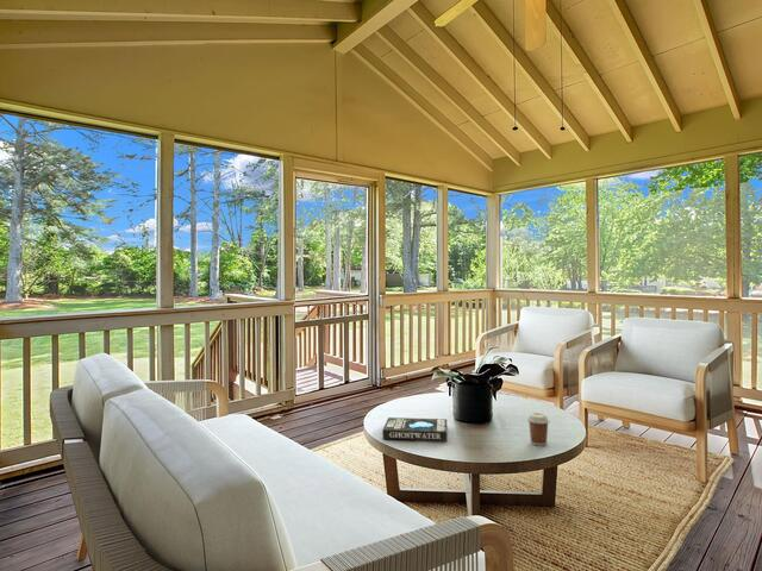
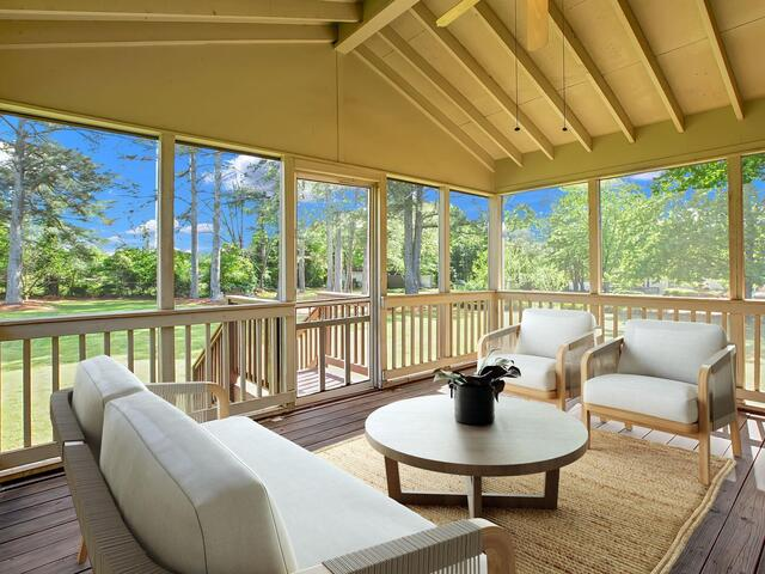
- coffee cup [526,412,551,446]
- book [381,416,448,443]
